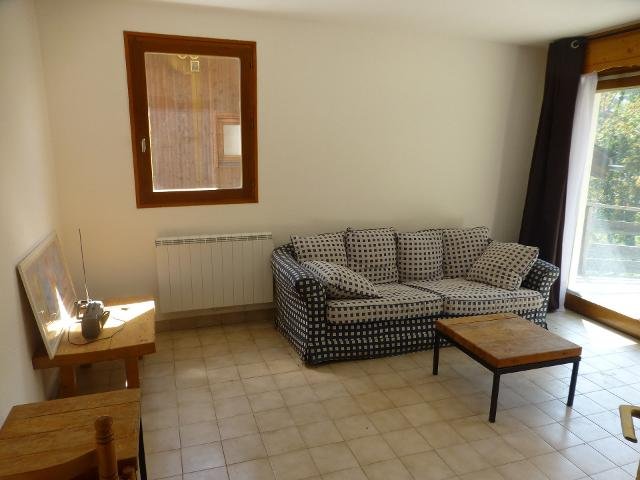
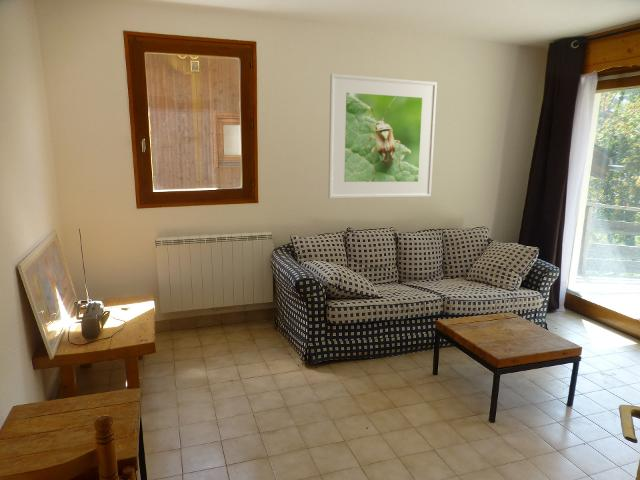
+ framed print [327,73,438,199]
